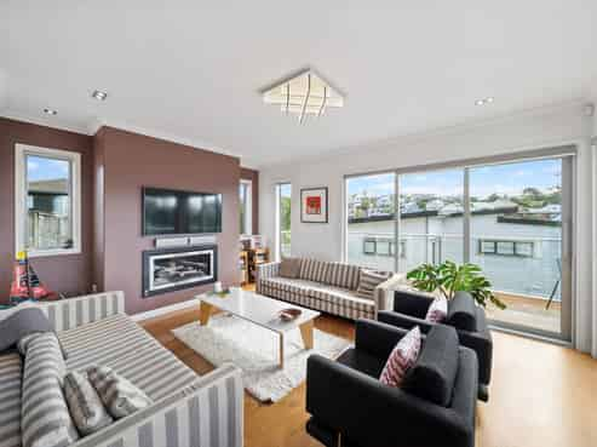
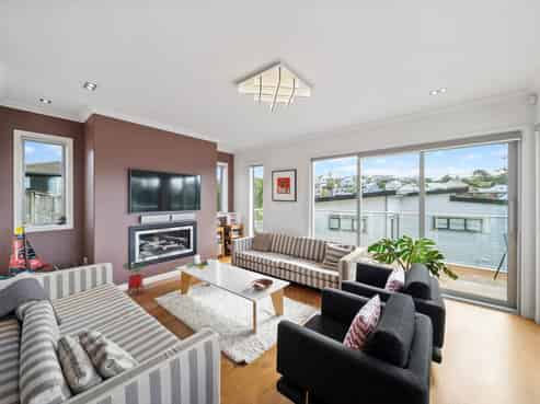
+ house plant [122,253,150,297]
